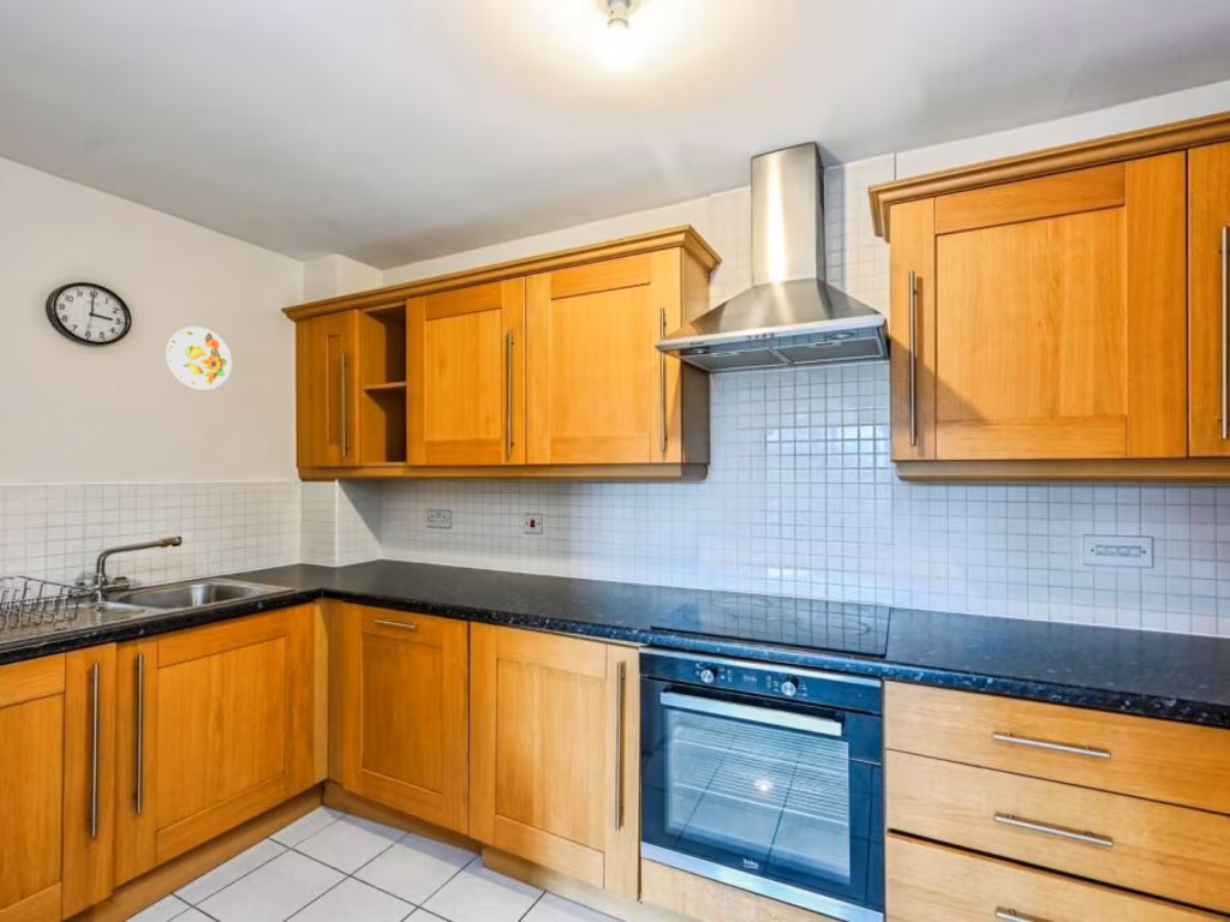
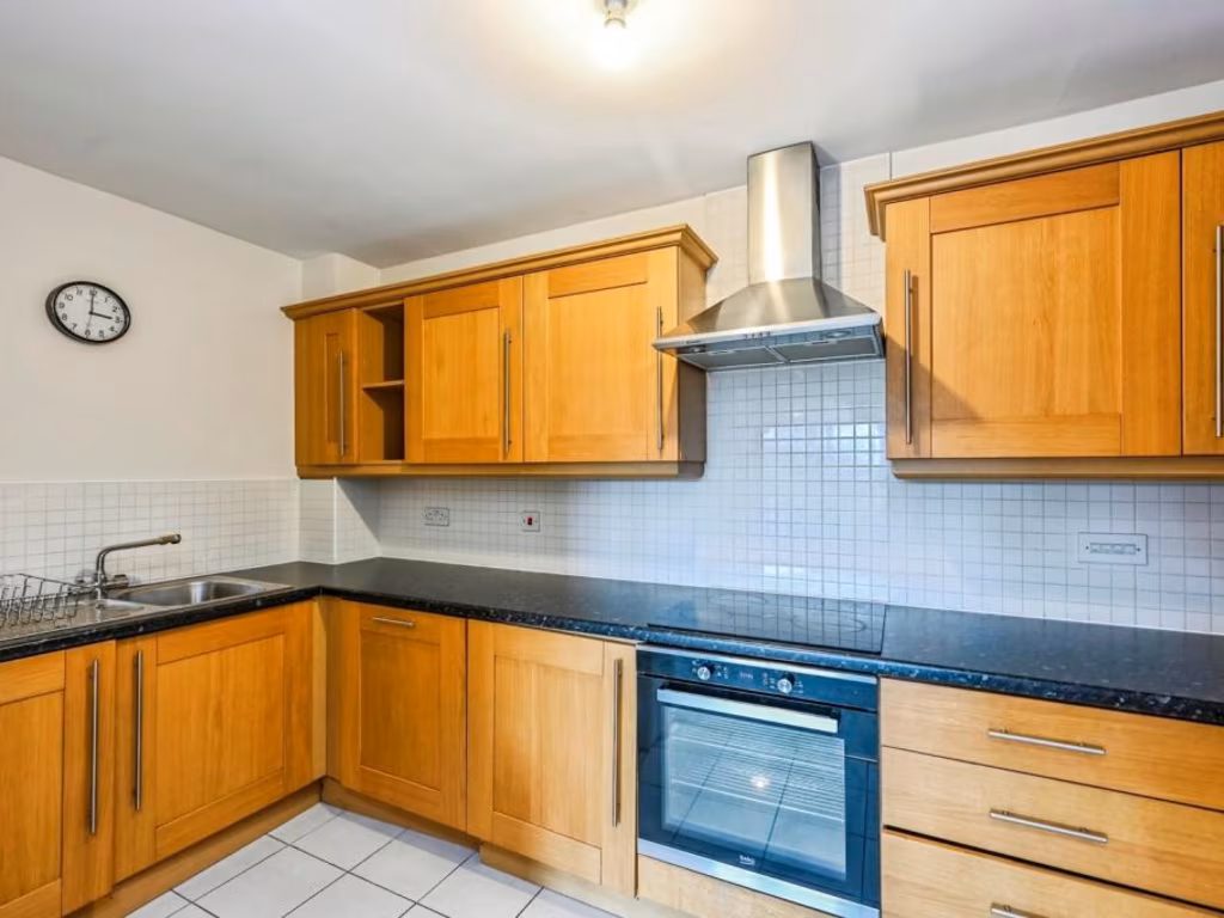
- decorative plate [165,325,233,391]
